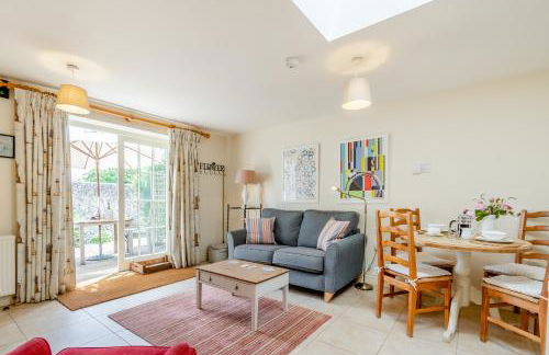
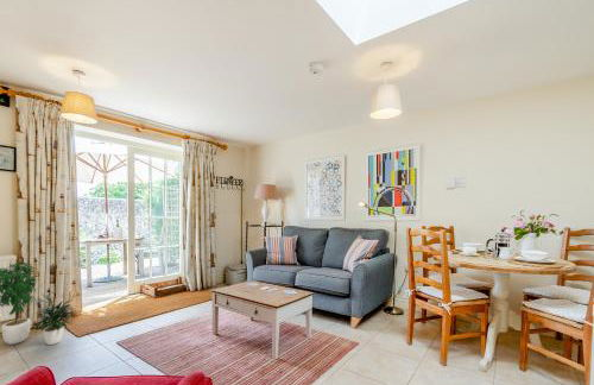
+ potted plant [0,258,77,346]
